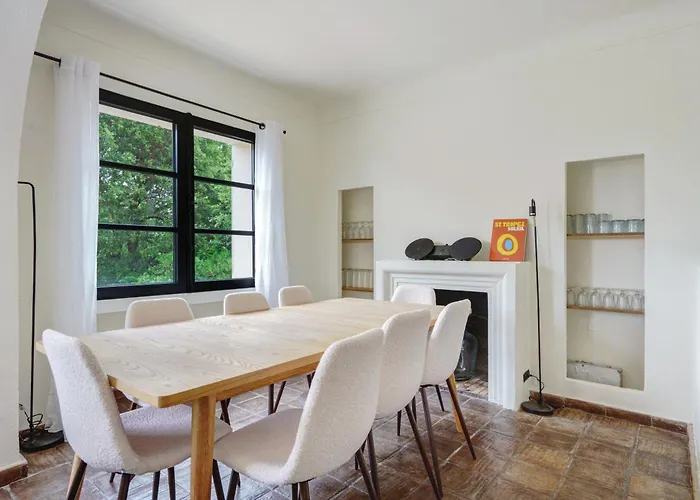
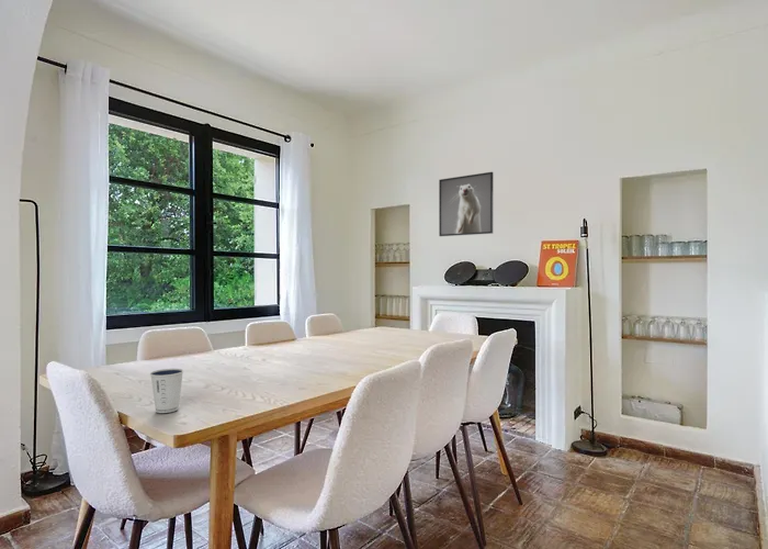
+ dixie cup [149,368,184,414]
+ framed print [438,171,494,237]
